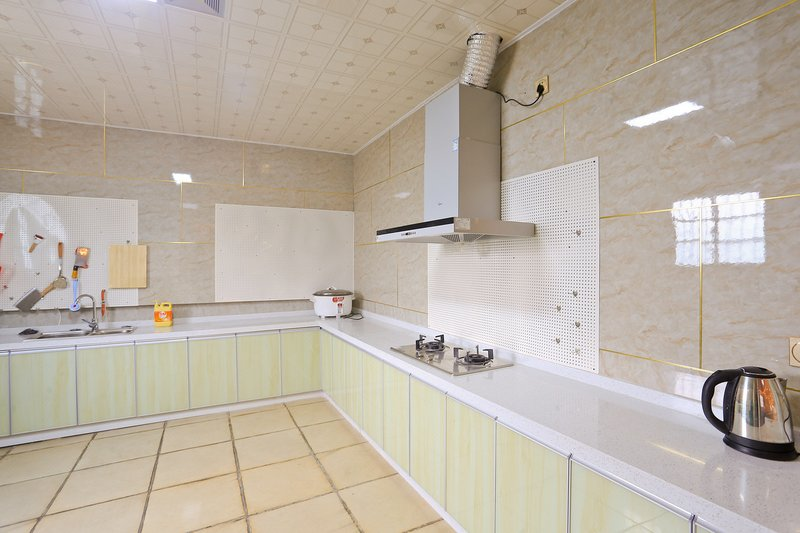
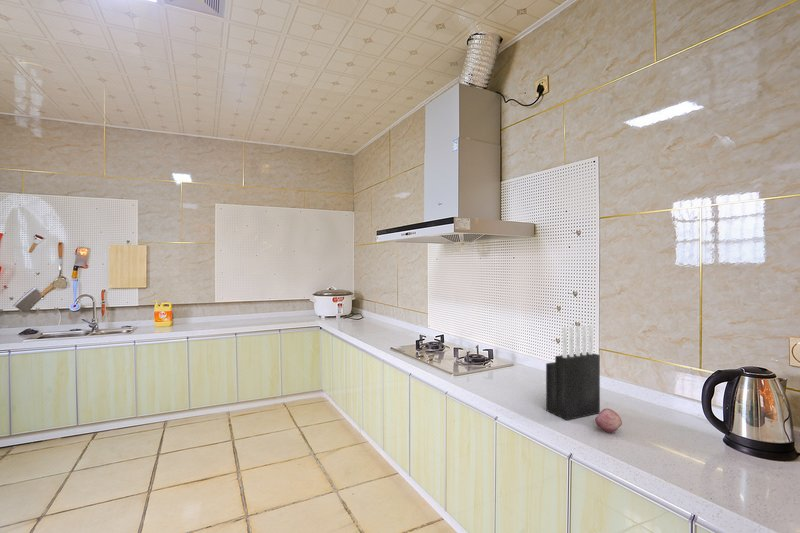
+ fruit [594,407,623,434]
+ knife block [545,324,601,421]
